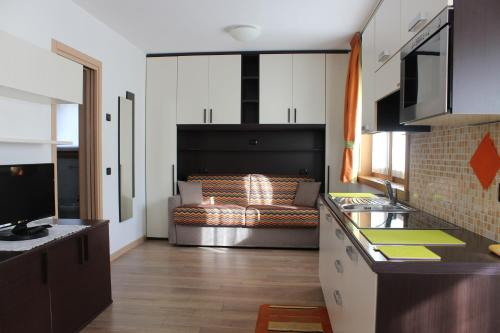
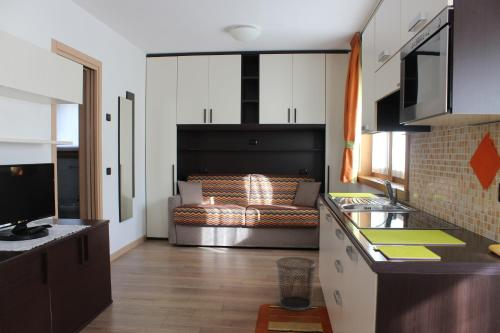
+ waste bin [275,256,317,311]
